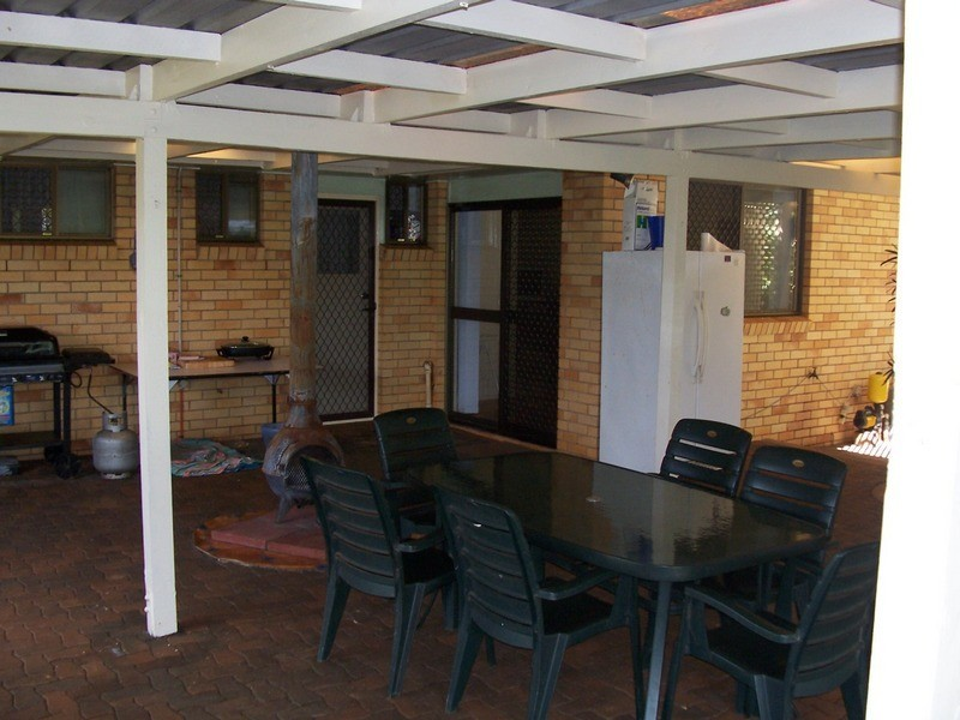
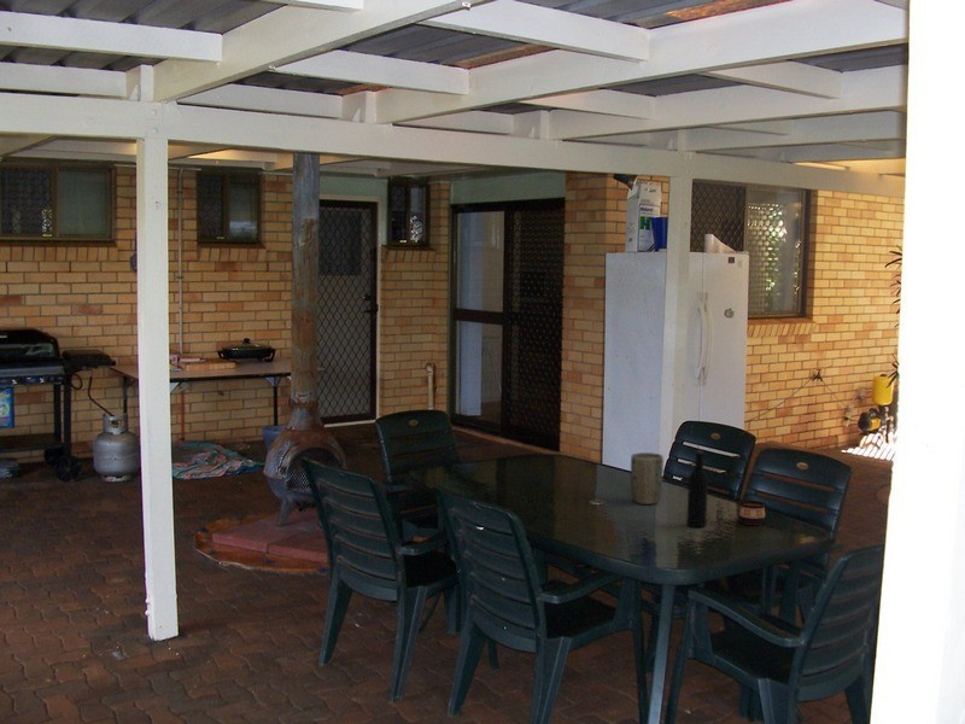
+ wine bottle [685,449,709,529]
+ plant pot [630,451,665,506]
+ cup [738,500,768,526]
